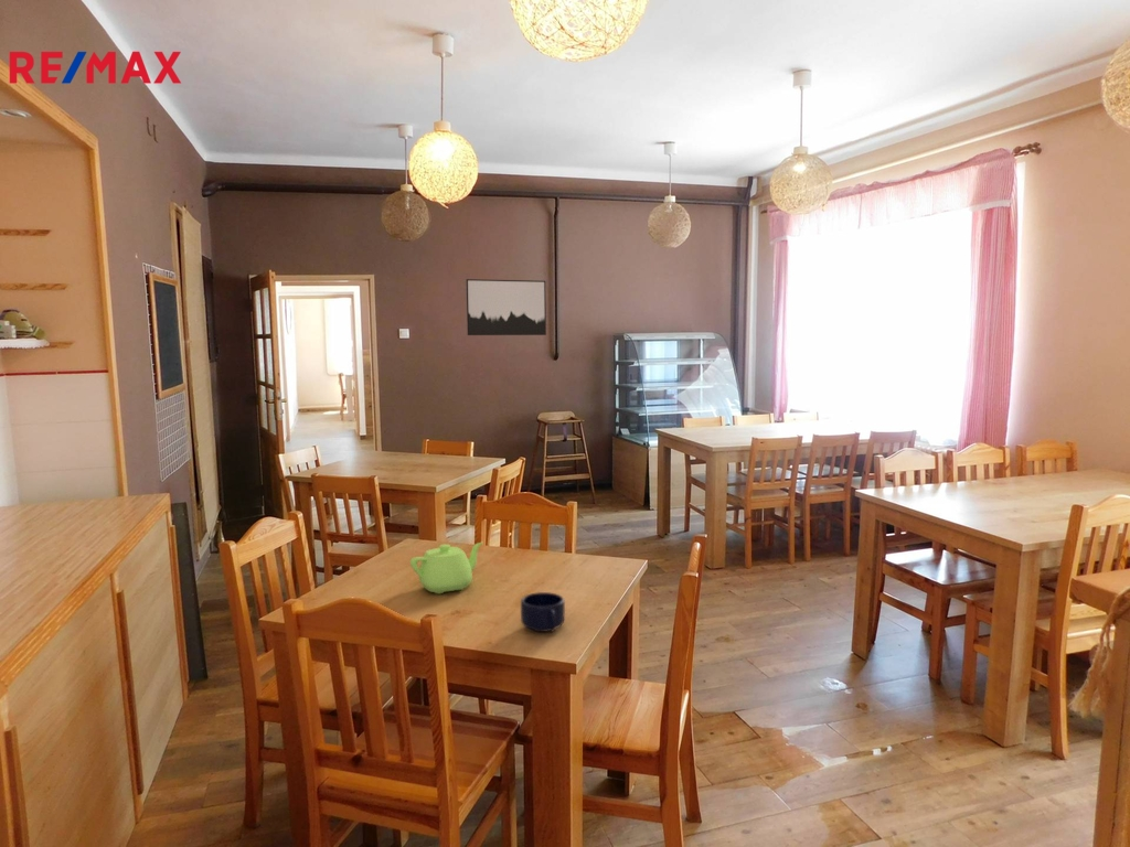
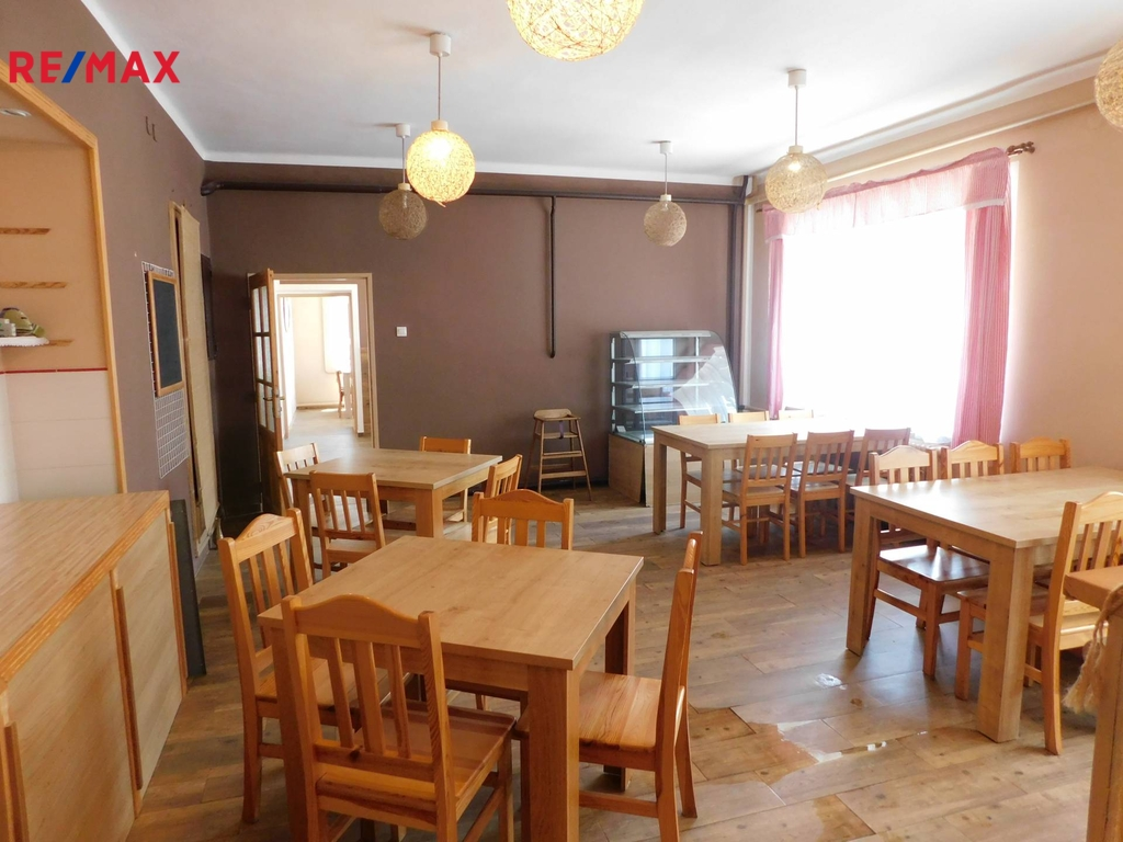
- mug [520,591,566,633]
- teapot [409,540,484,594]
- wall art [465,278,547,336]
